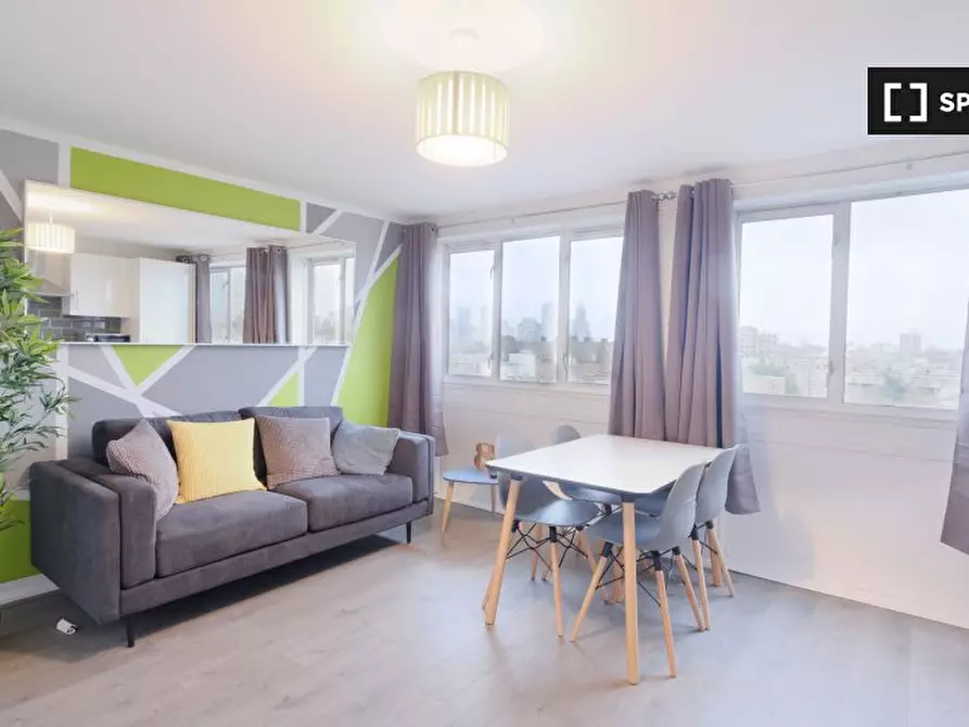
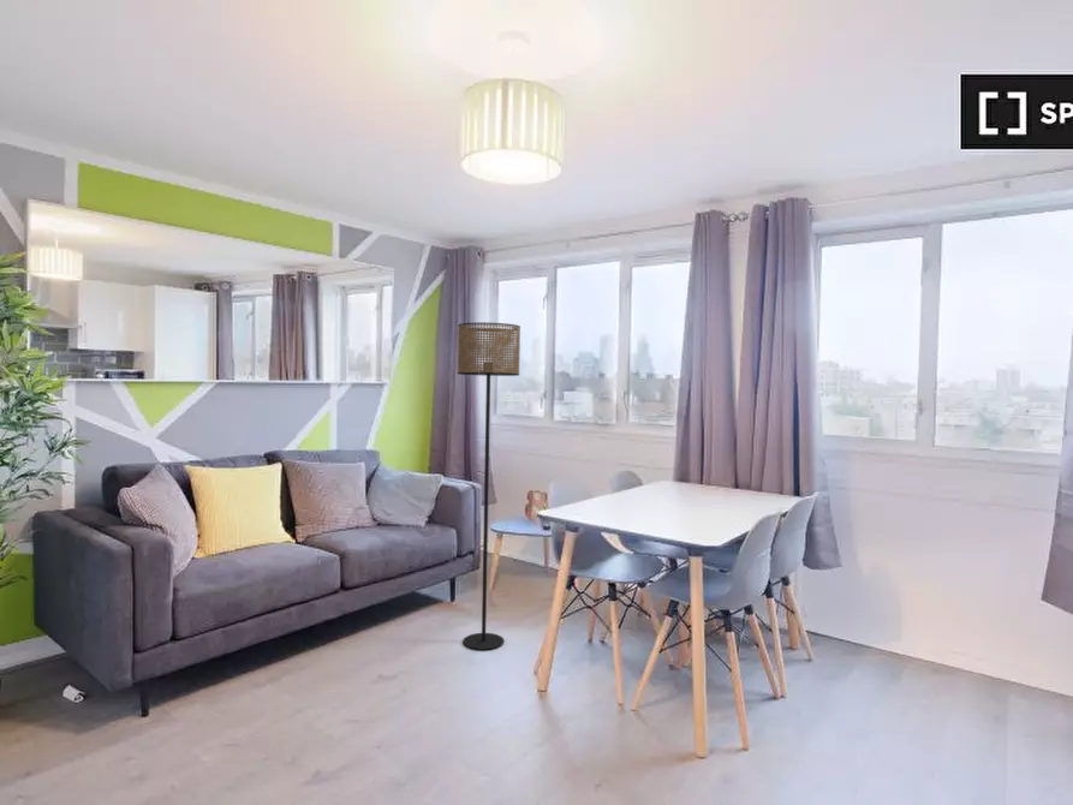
+ floor lamp [457,321,521,651]
